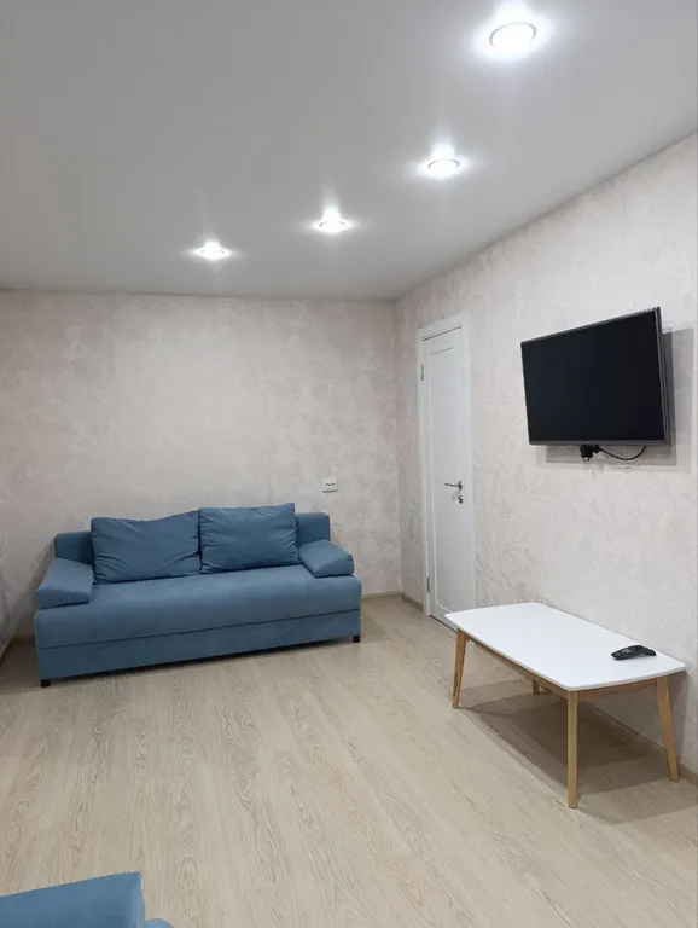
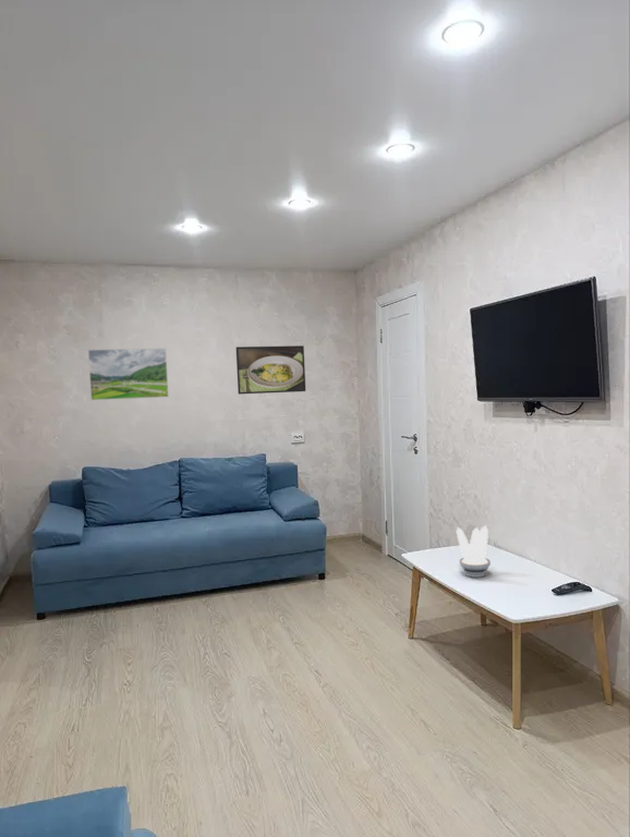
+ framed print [87,348,170,401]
+ plant [456,524,492,579]
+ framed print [235,344,306,396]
